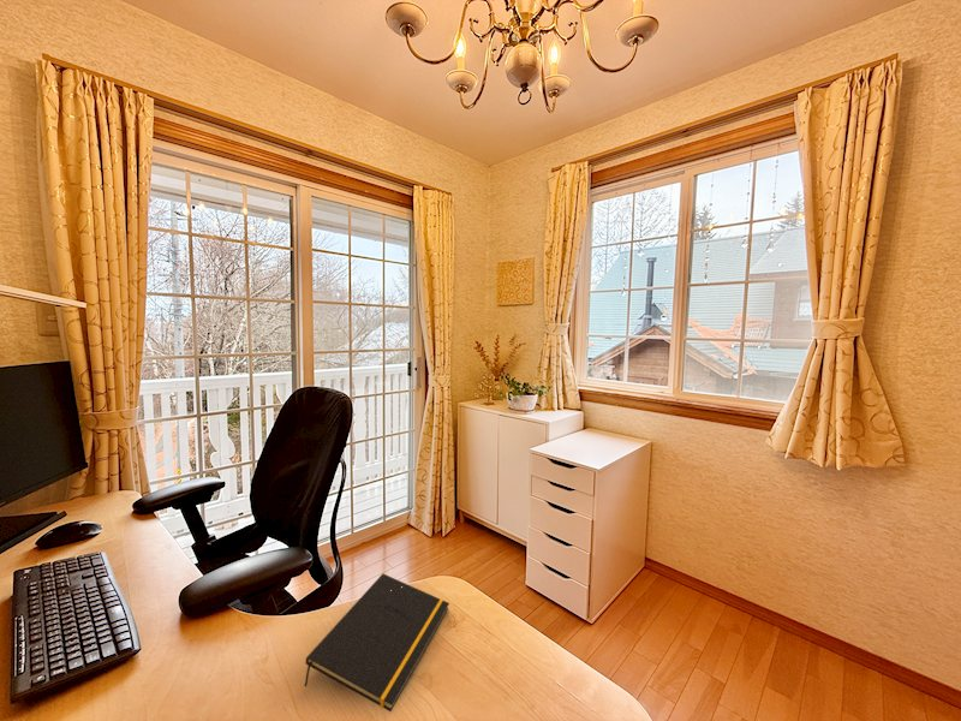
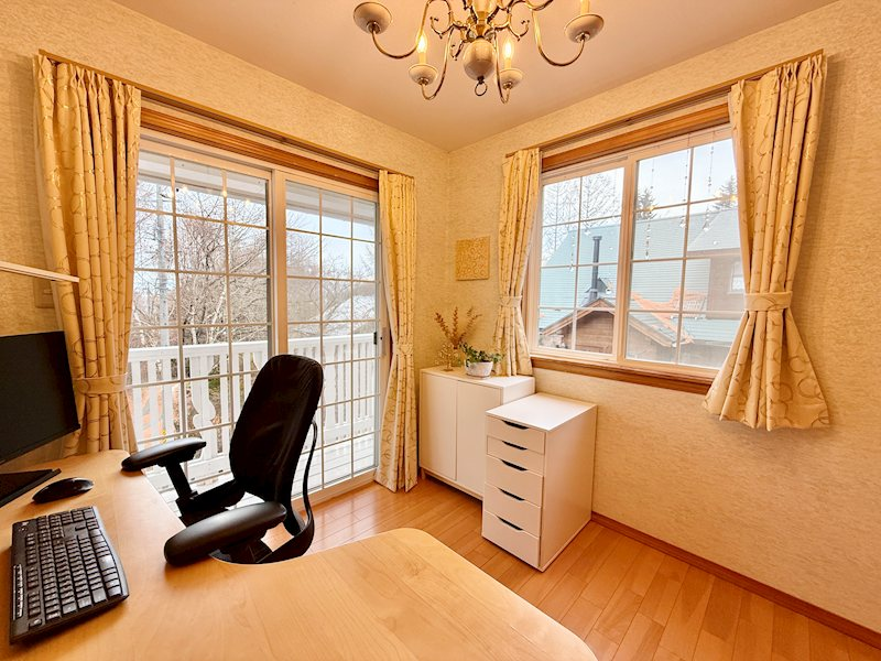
- notepad [303,572,450,713]
